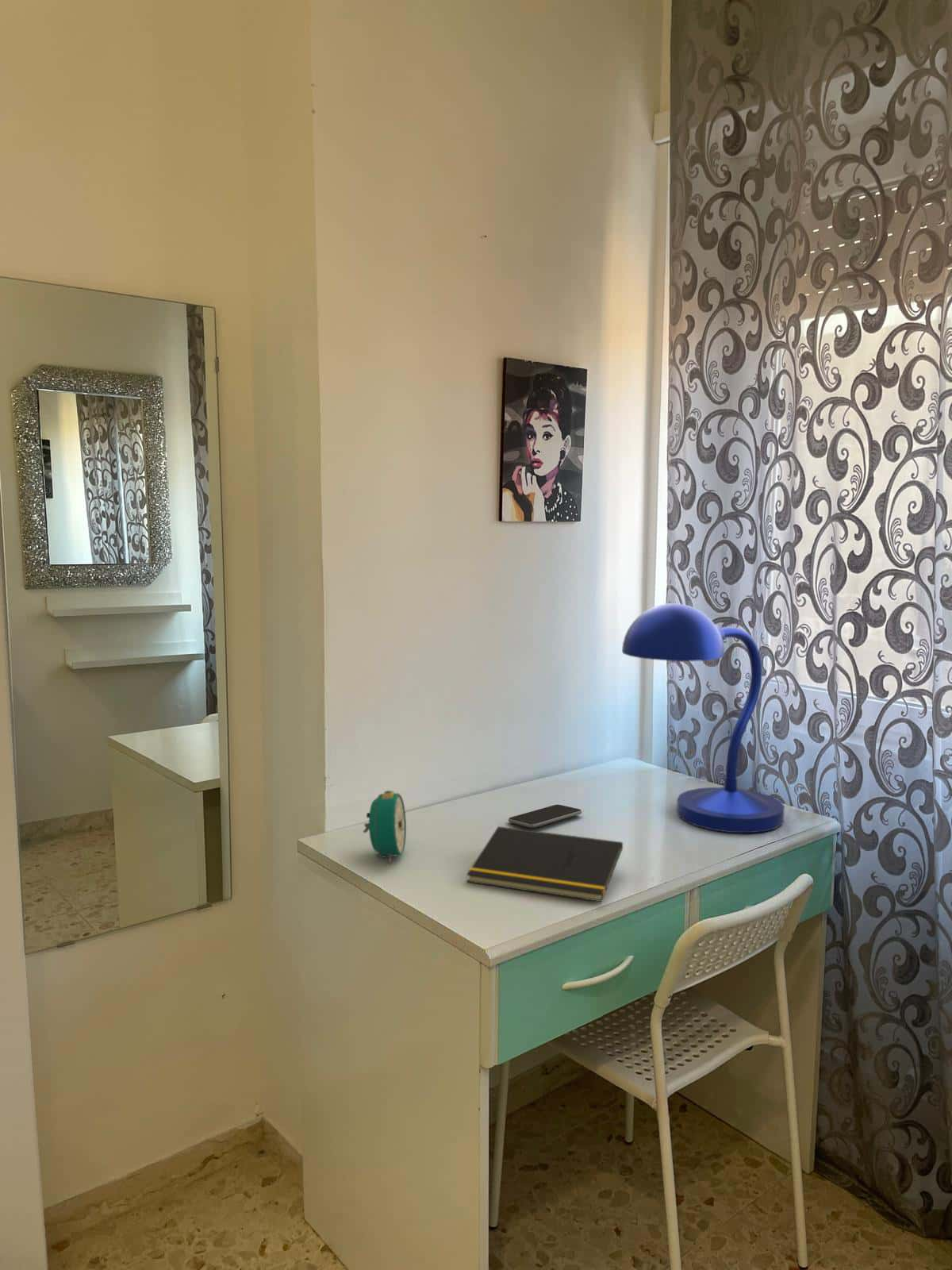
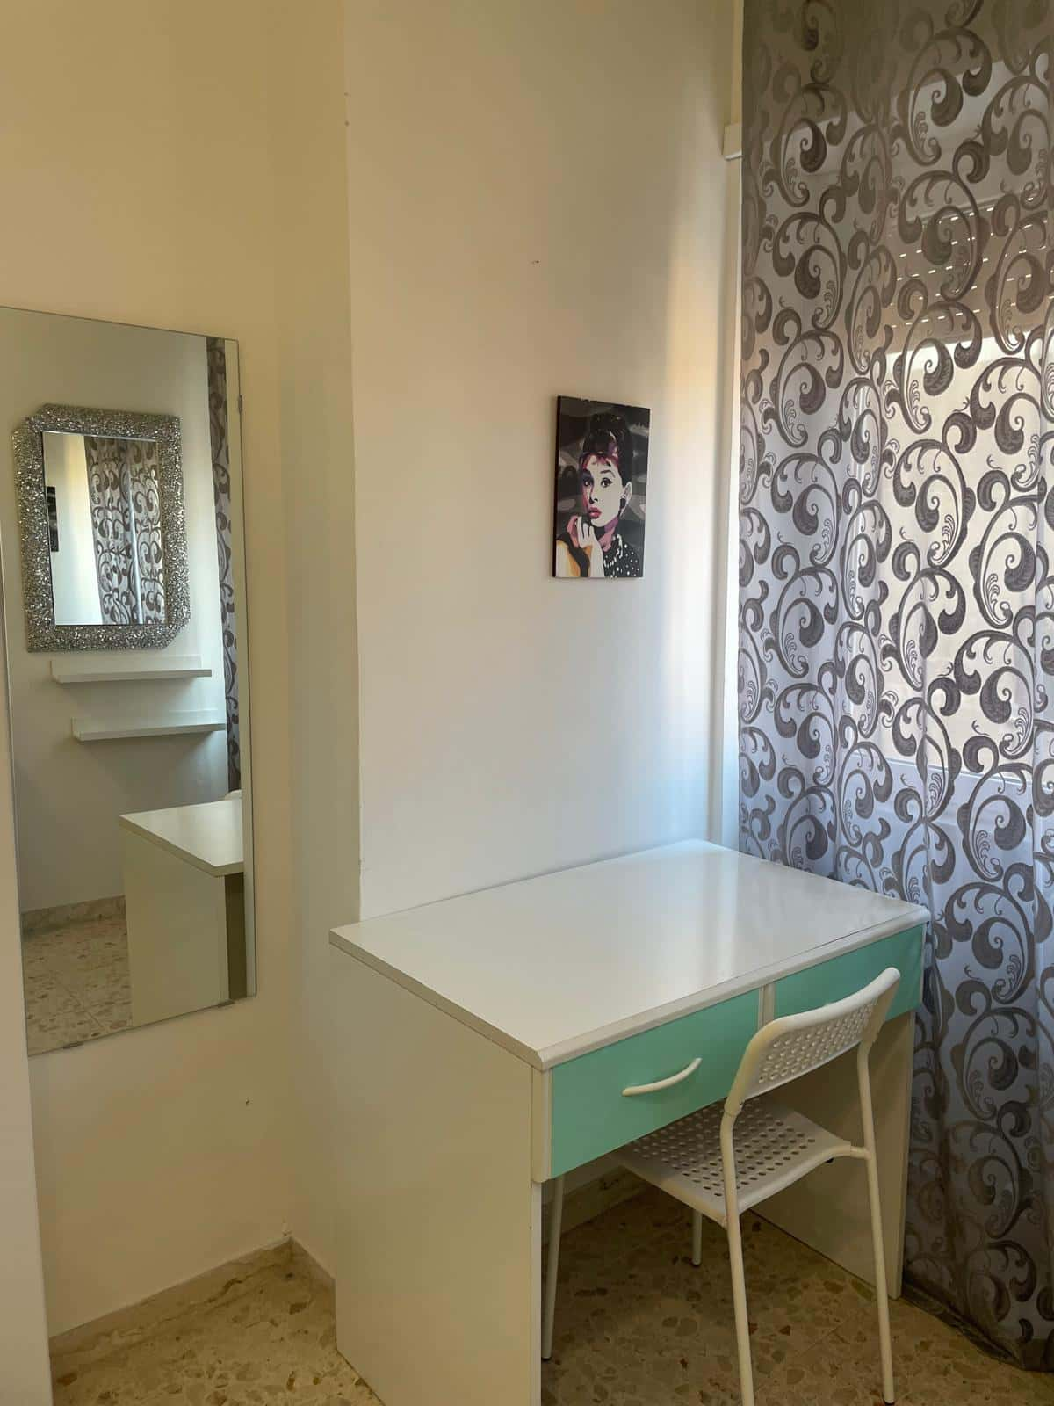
- desk lamp [621,602,785,833]
- alarm clock [363,790,407,865]
- notepad [466,825,624,902]
- smartphone [508,804,582,829]
